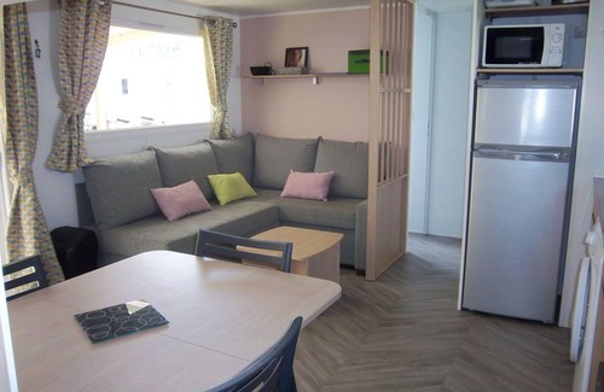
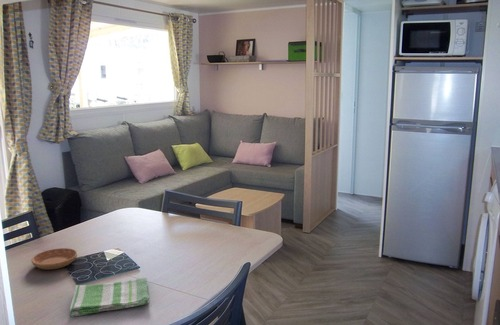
+ dish towel [69,277,150,318]
+ saucer [30,247,78,271]
